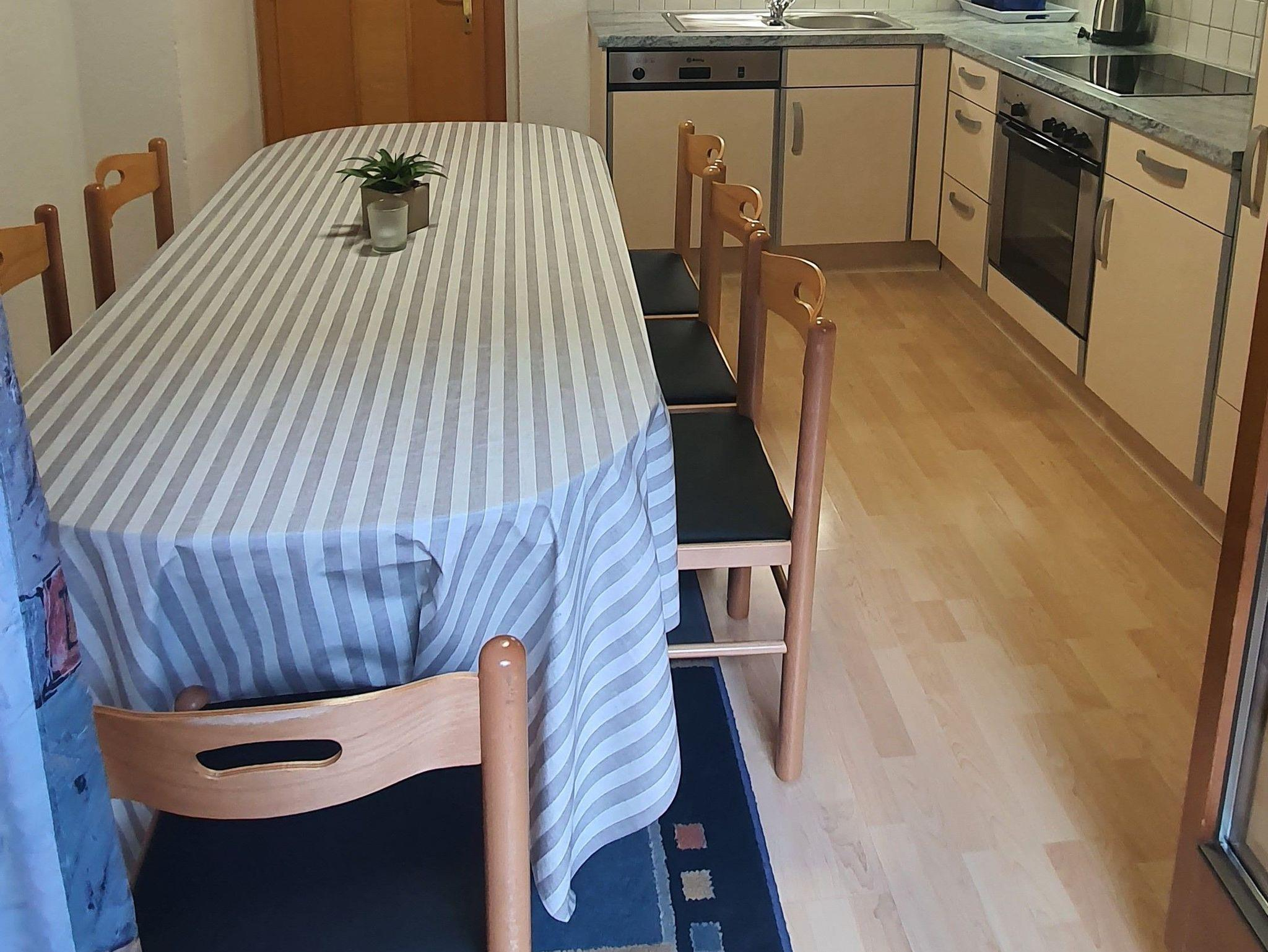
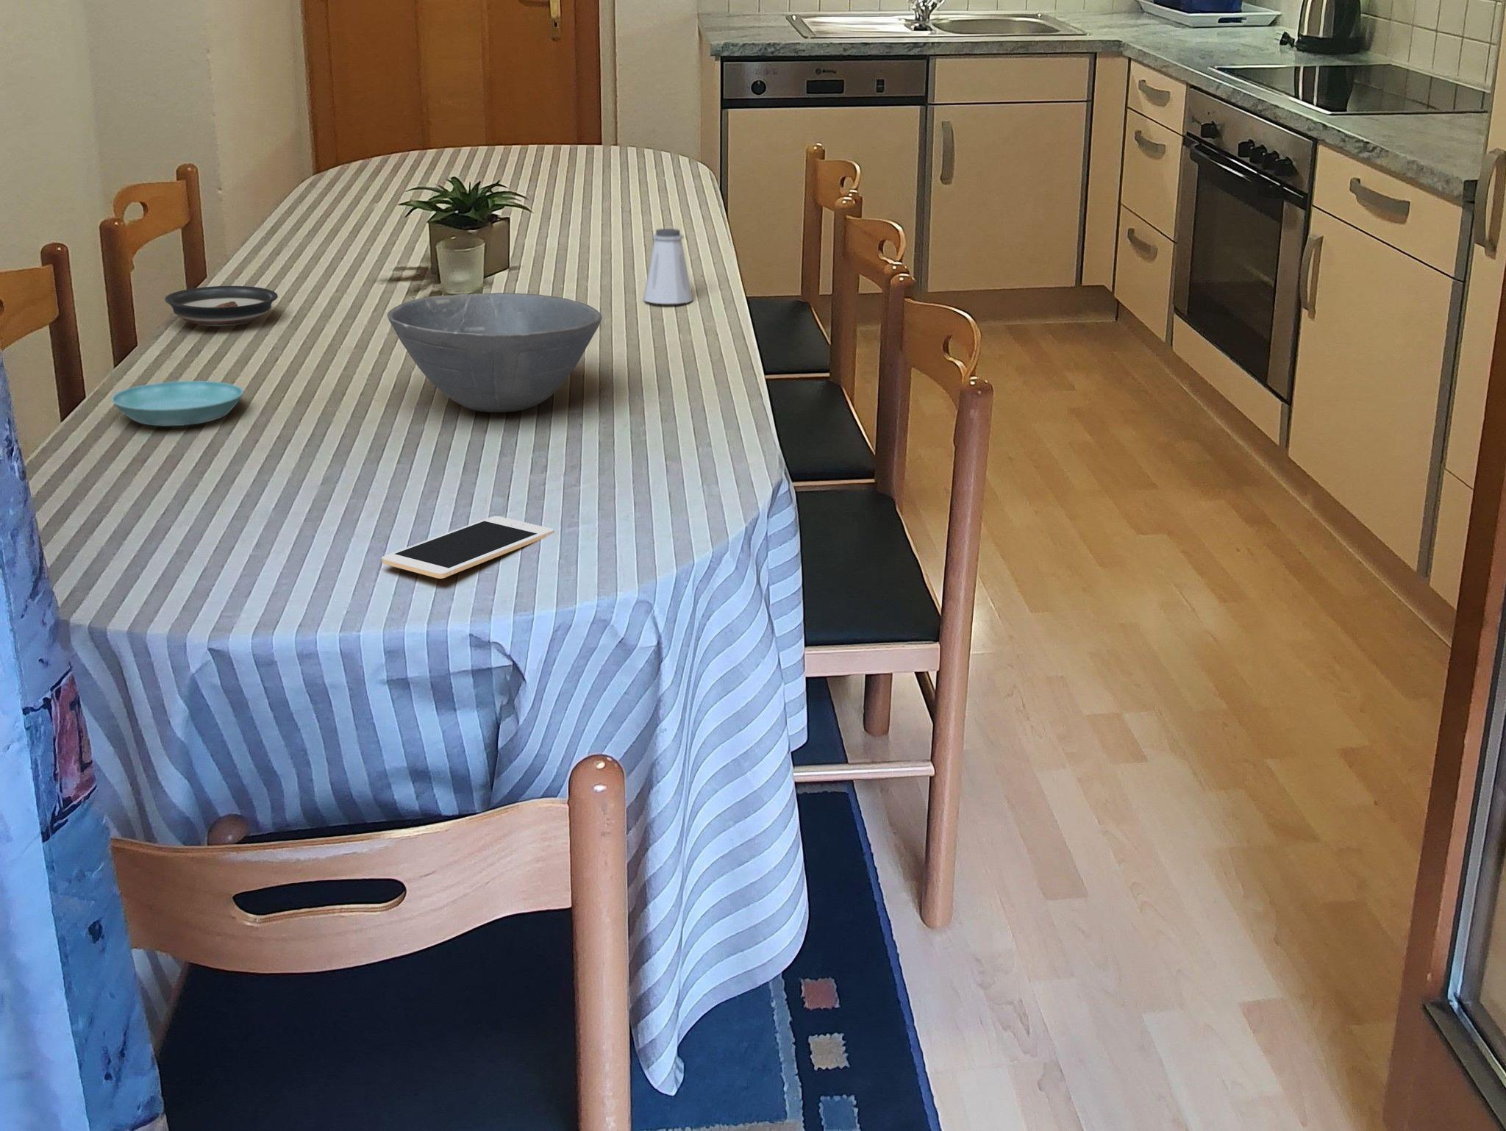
+ cell phone [381,516,555,580]
+ bowl [387,292,602,412]
+ saucer [164,285,279,327]
+ saucer [110,380,245,427]
+ saltshaker [643,228,694,304]
